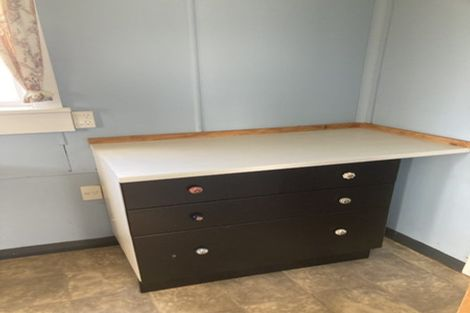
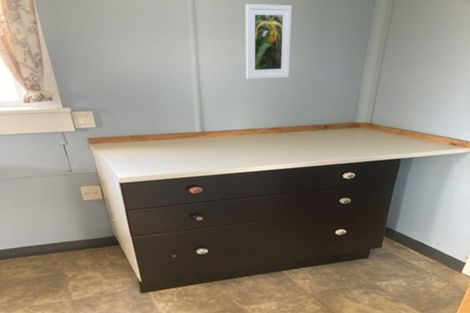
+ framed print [245,3,292,80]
